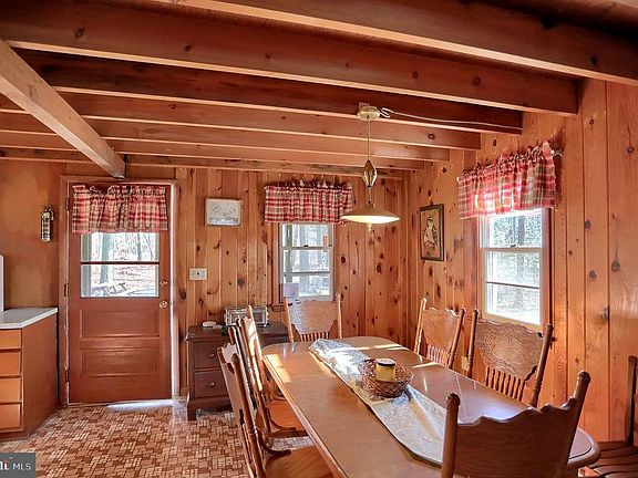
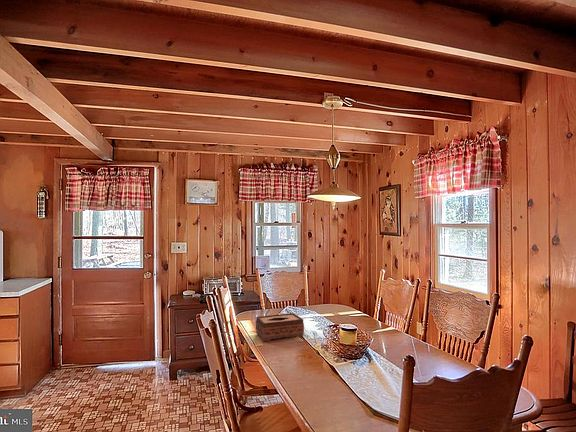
+ tissue box [255,312,305,342]
